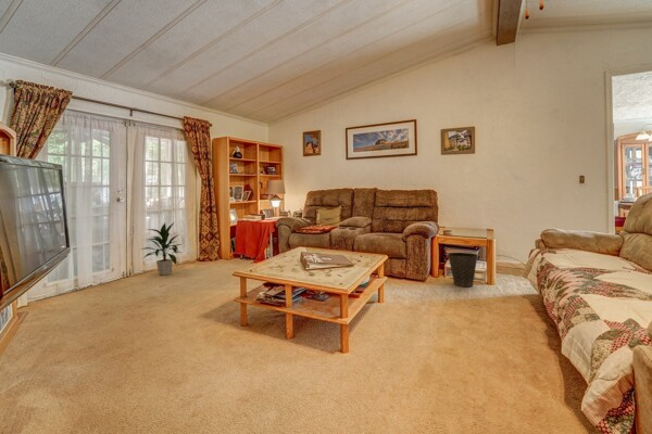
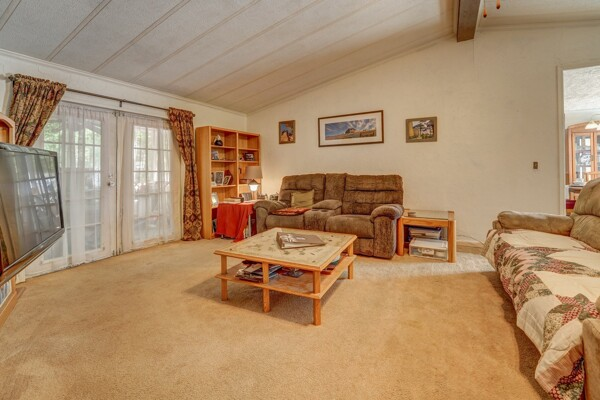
- waste basket [447,252,478,288]
- indoor plant [140,221,185,277]
